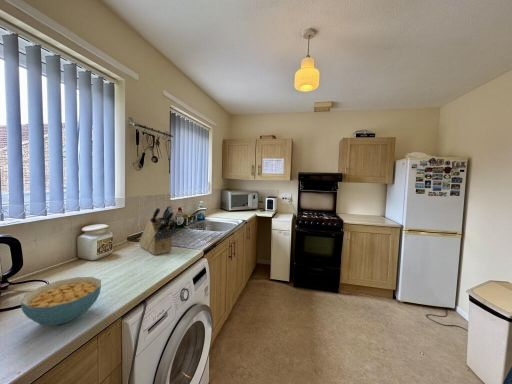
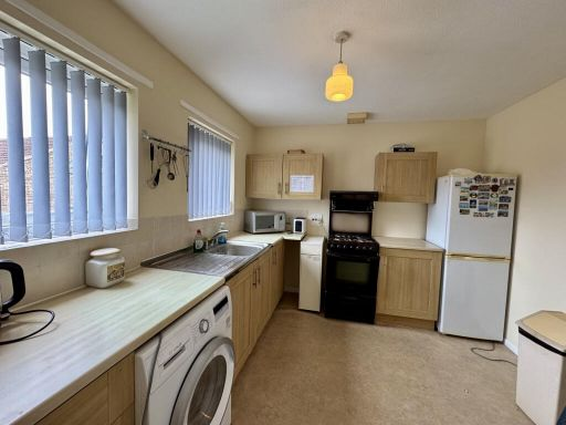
- cereal bowl [19,276,102,326]
- knife block [138,204,178,256]
